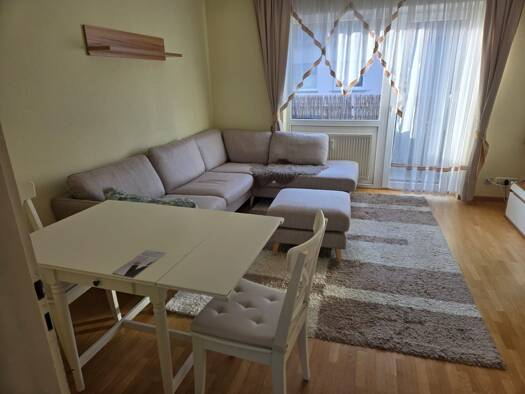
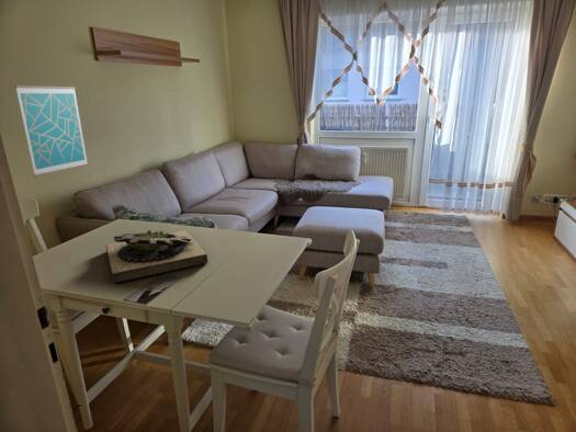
+ succulent planter [104,229,208,284]
+ wall art [14,84,90,178]
